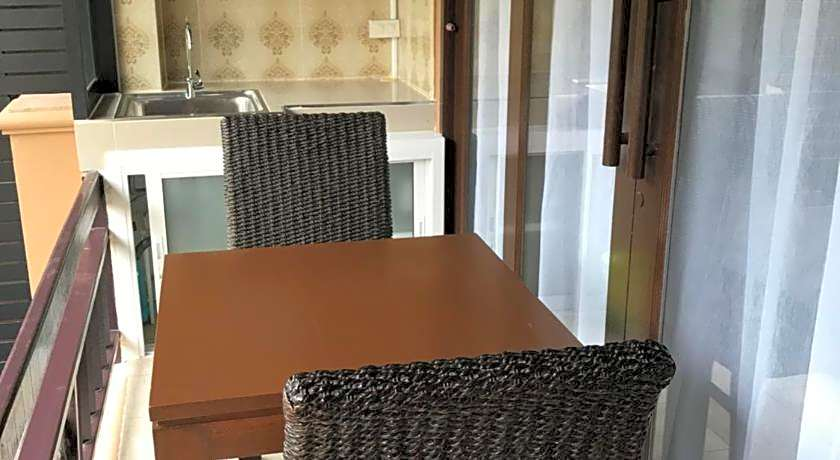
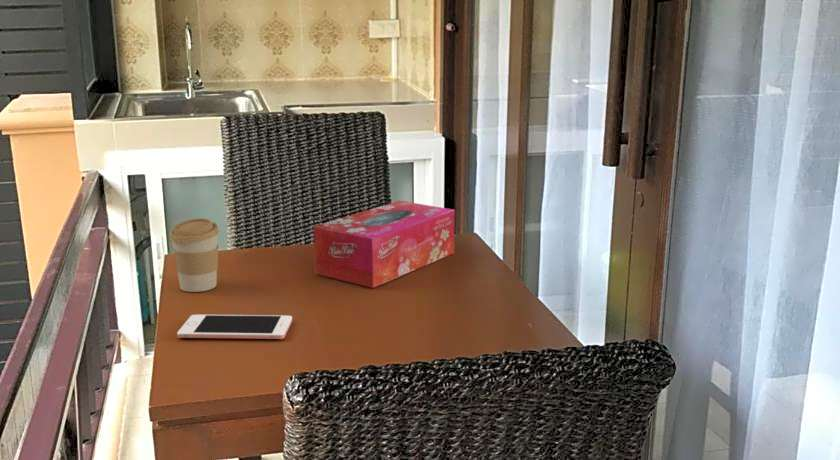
+ tissue box [313,200,456,289]
+ cell phone [176,314,293,340]
+ coffee cup [169,217,220,293]
